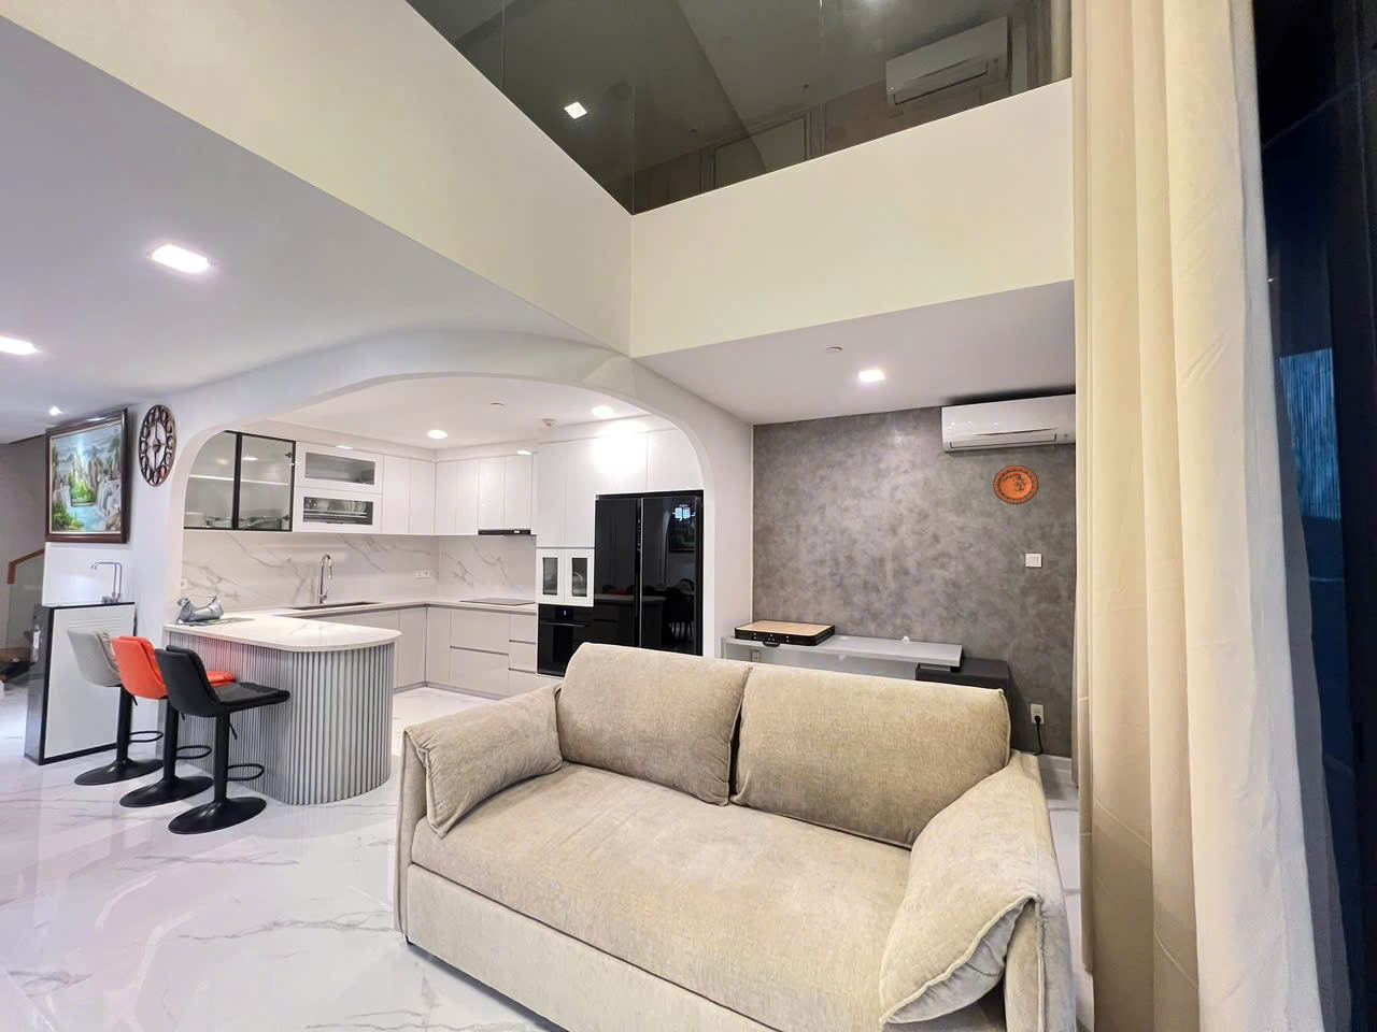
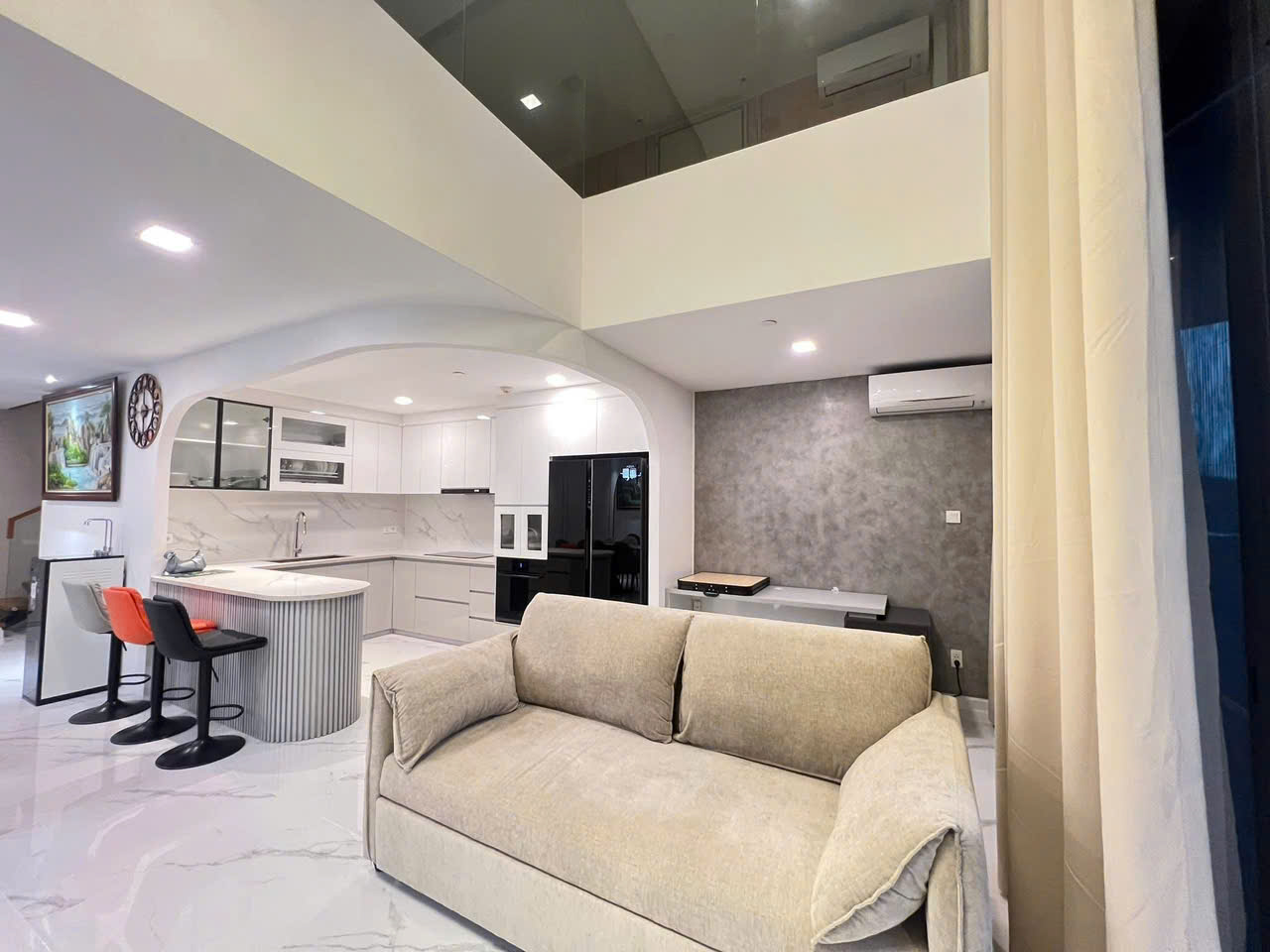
- decorative plate [992,464,1039,505]
